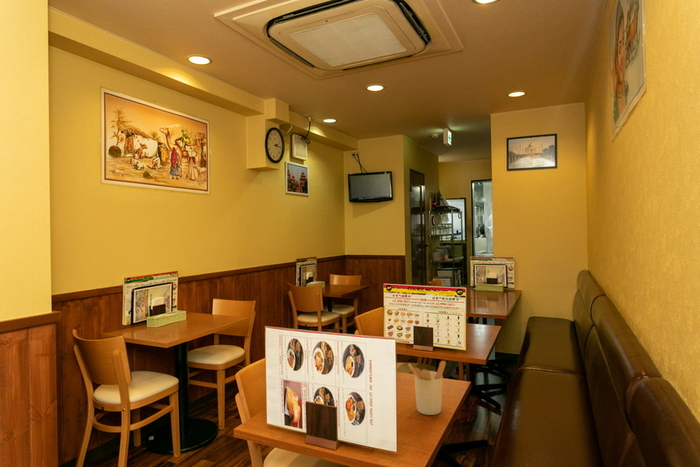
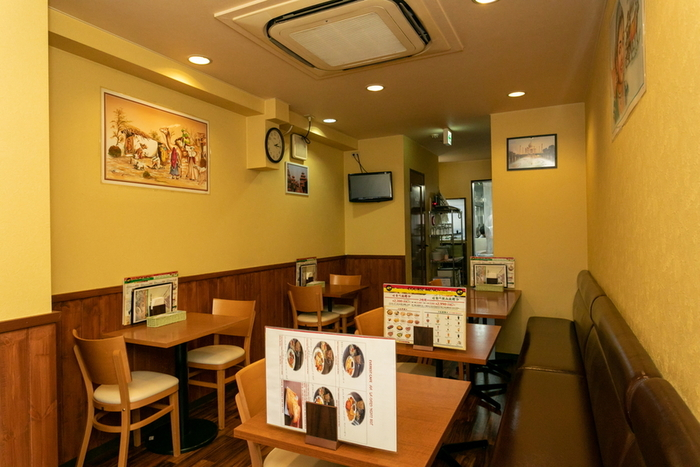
- utensil holder [407,360,447,416]
